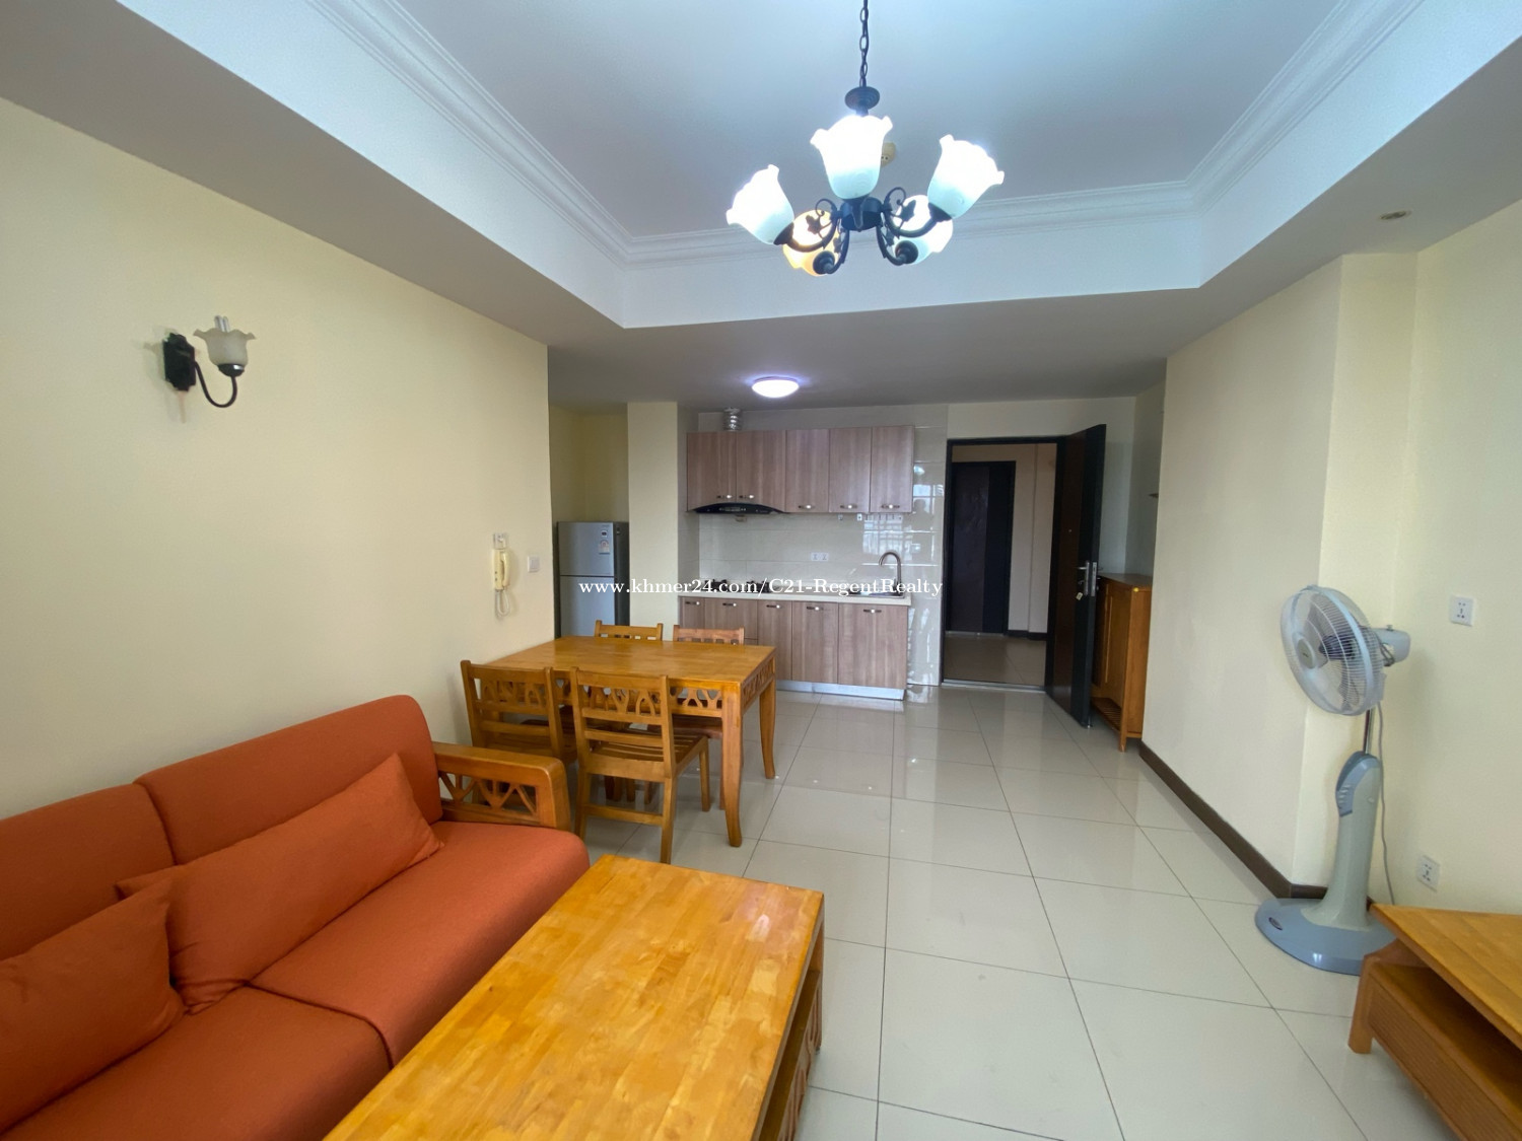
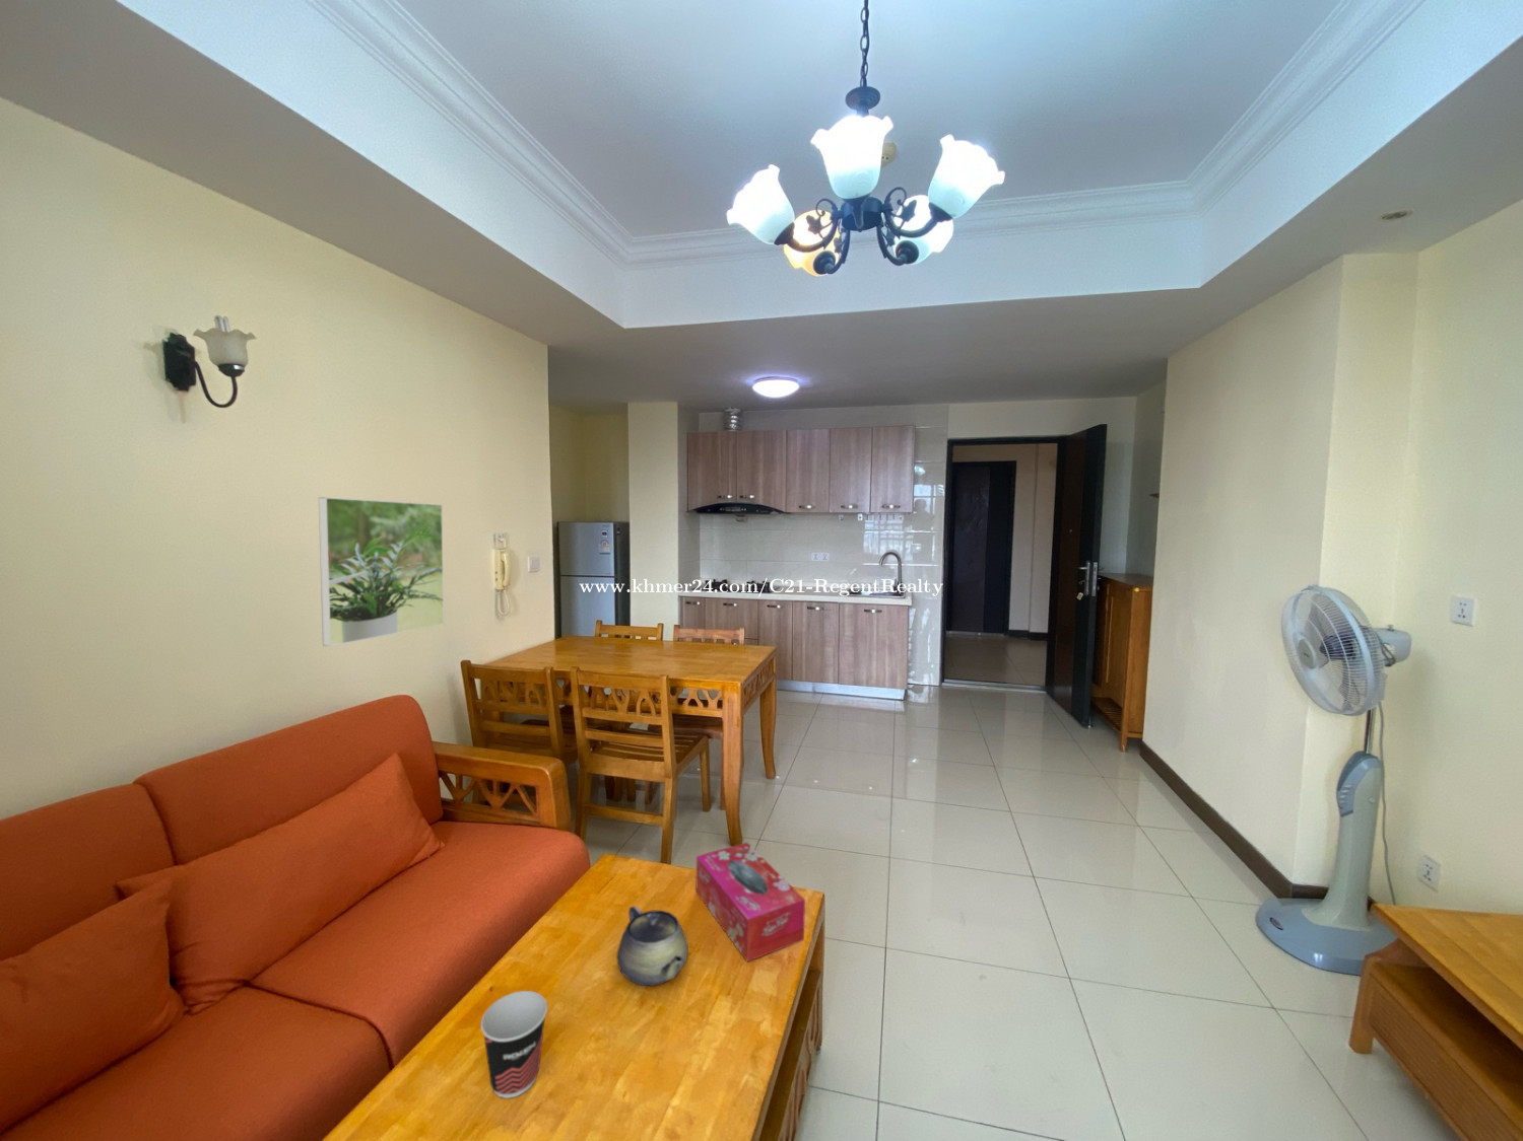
+ cup [480,990,548,1099]
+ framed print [318,496,445,648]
+ teapot [615,906,690,986]
+ tissue box [694,841,806,962]
